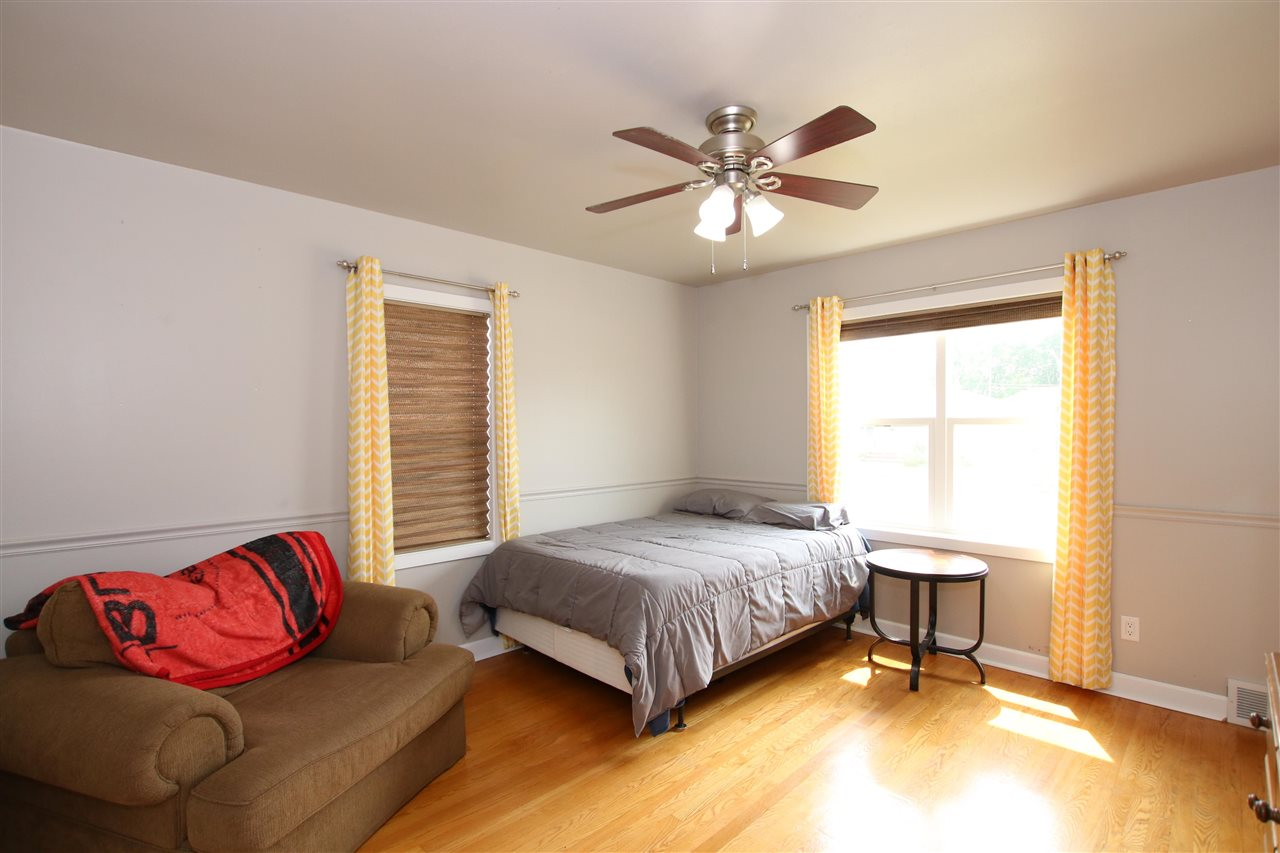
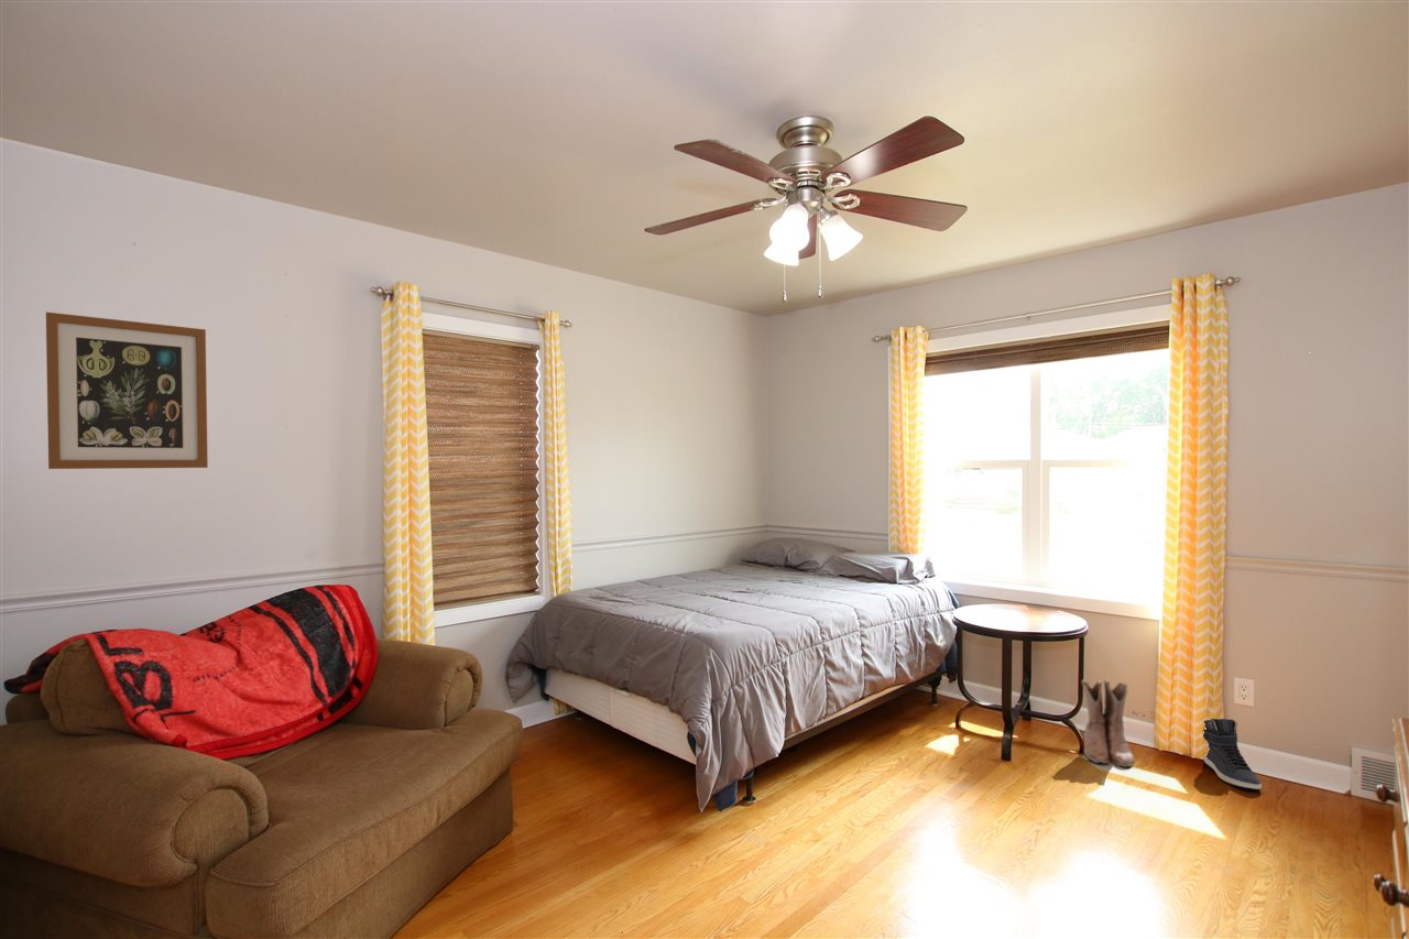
+ boots [1081,678,1135,768]
+ sneaker [1202,718,1263,790]
+ wall art [45,312,209,470]
